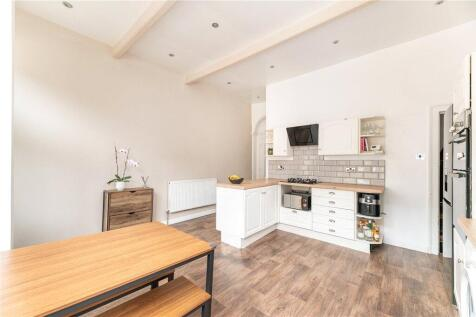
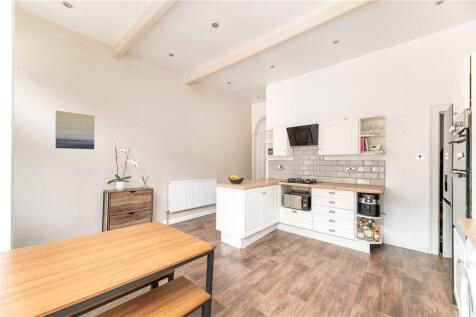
+ wall art [55,110,95,150]
